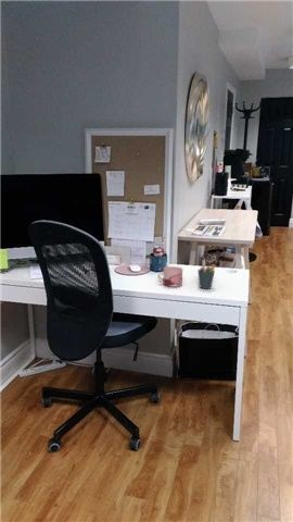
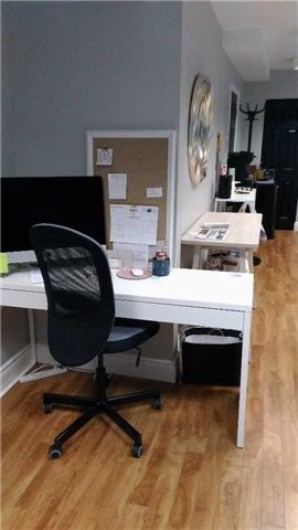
- mug [156,265,183,287]
- pen holder [196,259,217,290]
